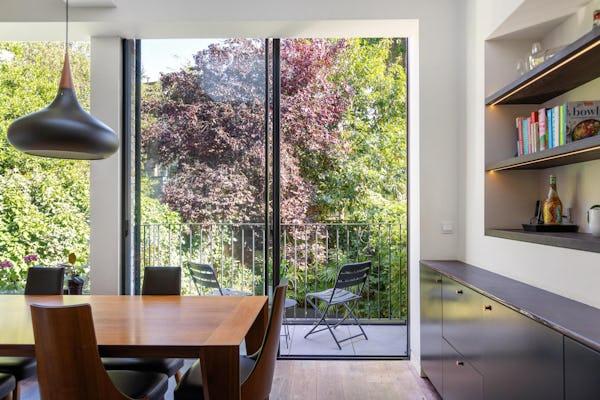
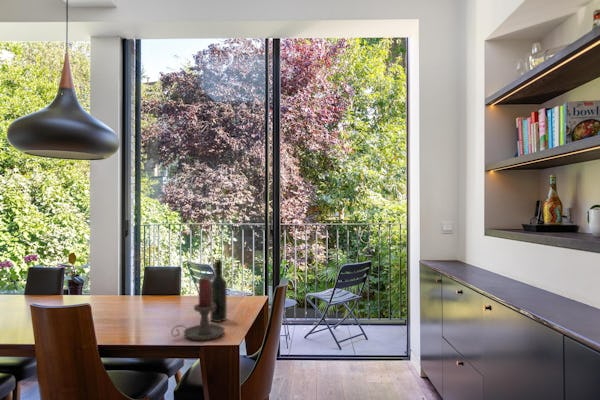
+ candle holder [170,277,226,341]
+ wine bottle [209,259,228,323]
